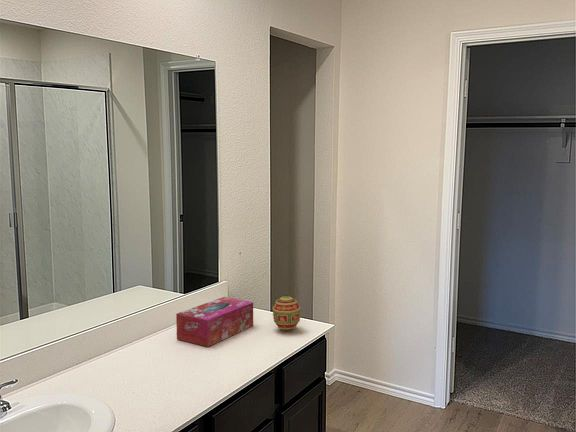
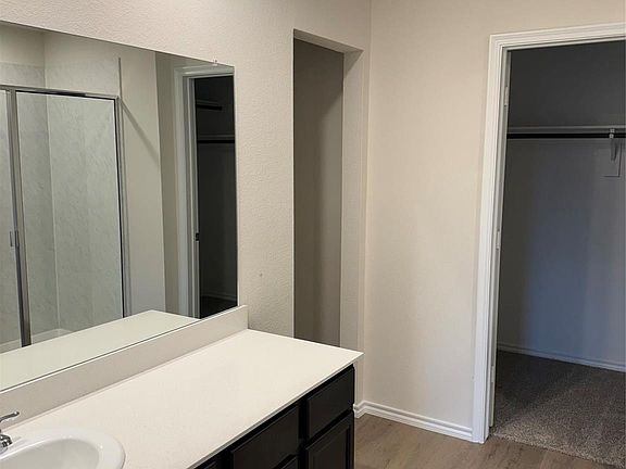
- tissue box [175,296,254,348]
- decorative egg [272,293,302,332]
